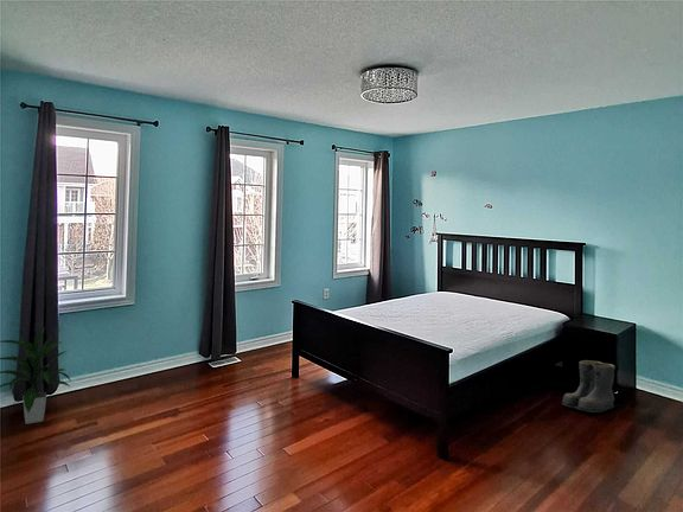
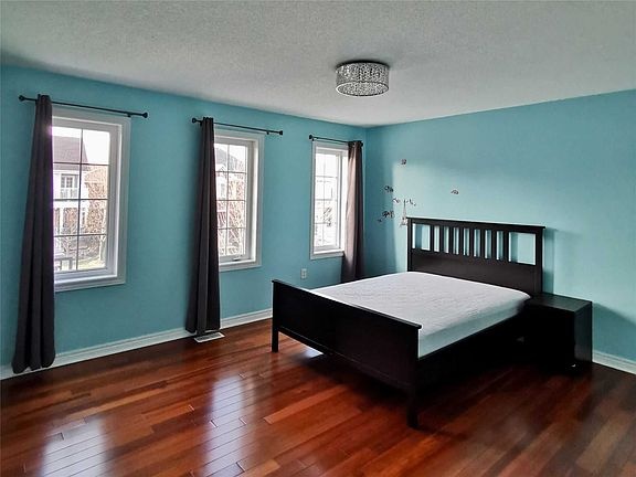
- indoor plant [0,326,72,425]
- boots [561,359,617,414]
